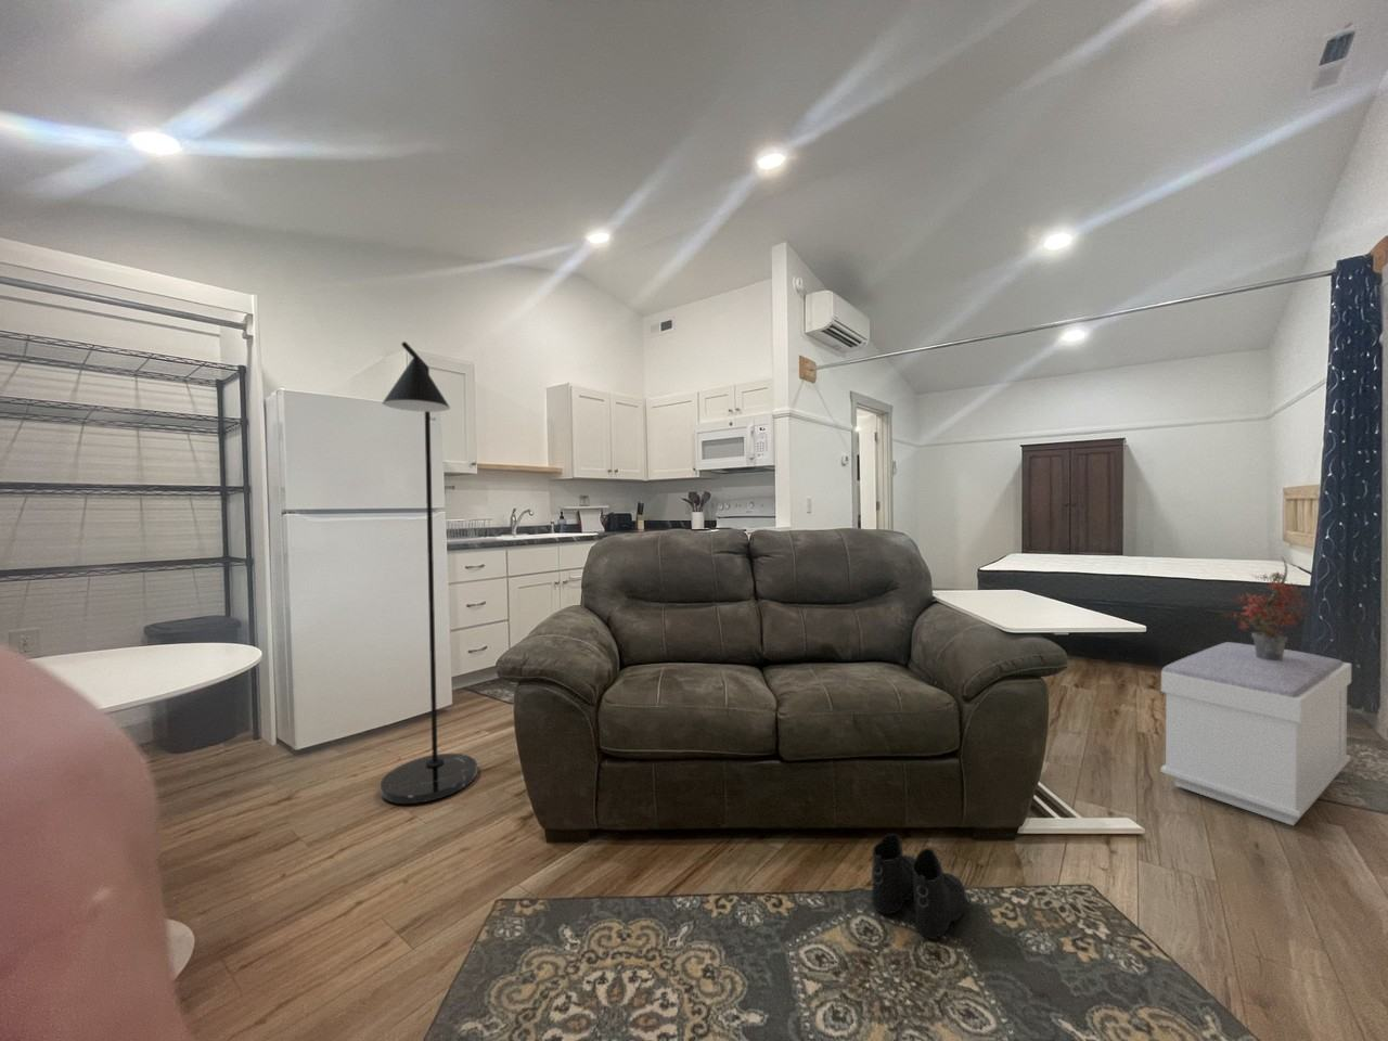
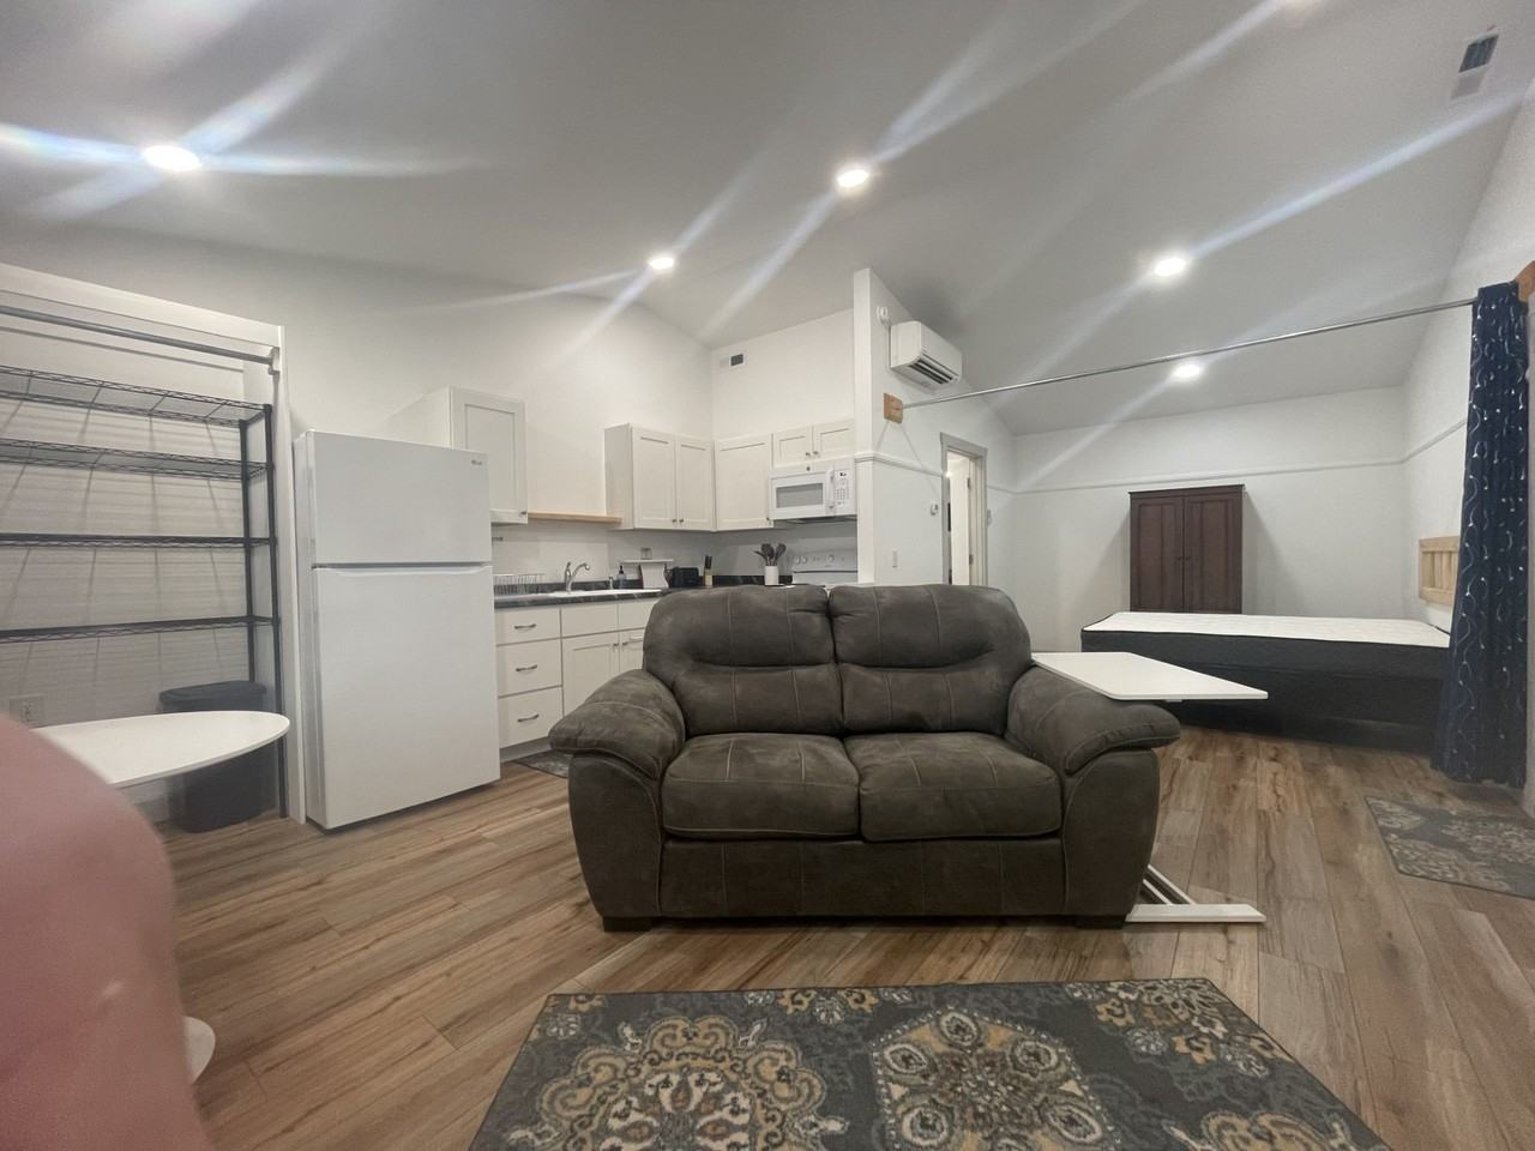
- bench [1160,641,1352,828]
- boots [871,833,967,940]
- floor lamp [379,340,479,805]
- potted plant [1220,555,1316,660]
